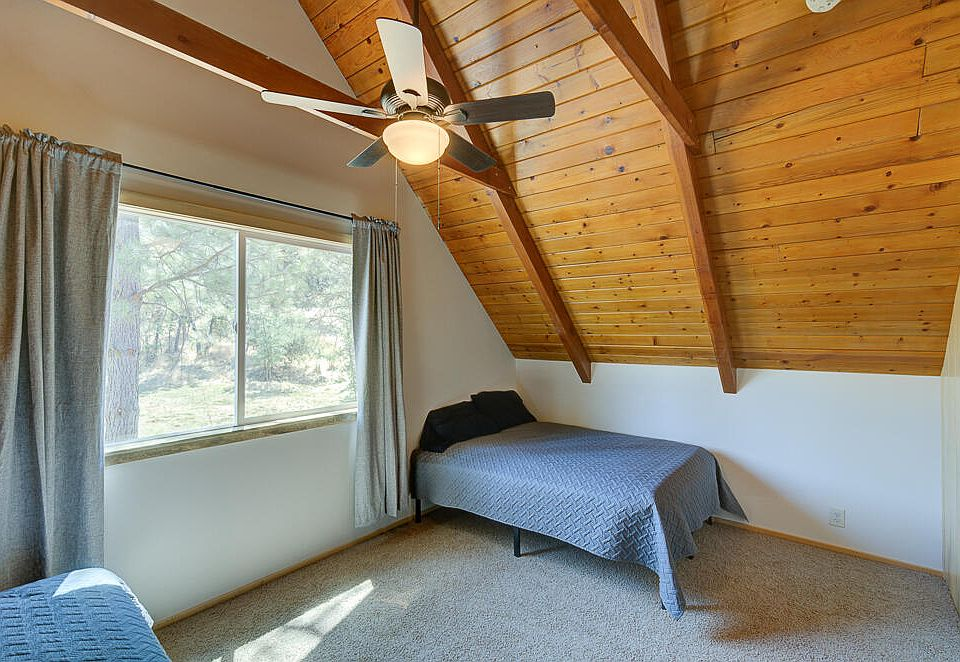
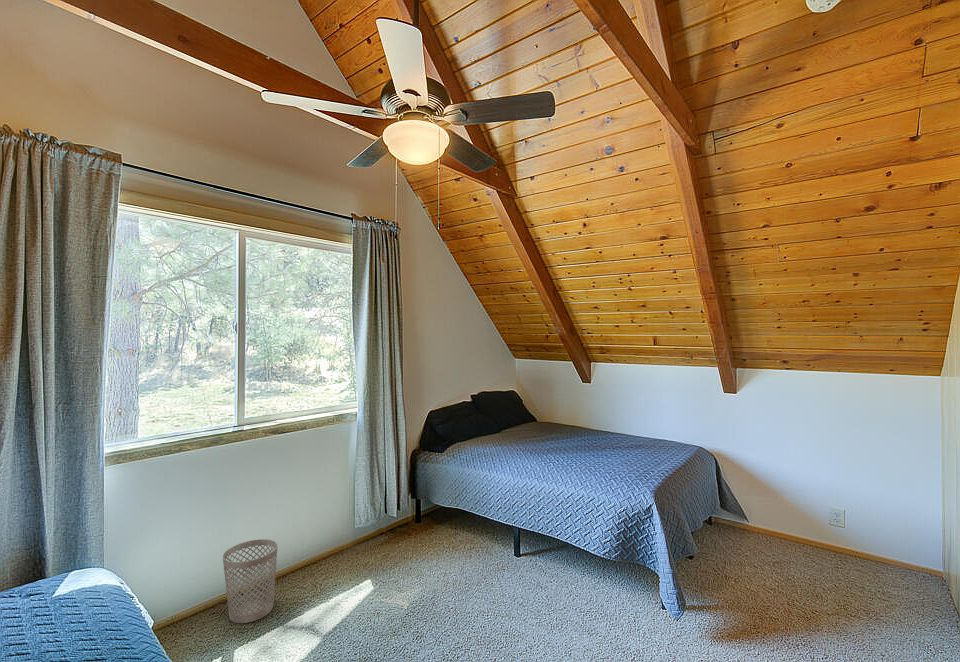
+ wastebasket [222,538,279,624]
